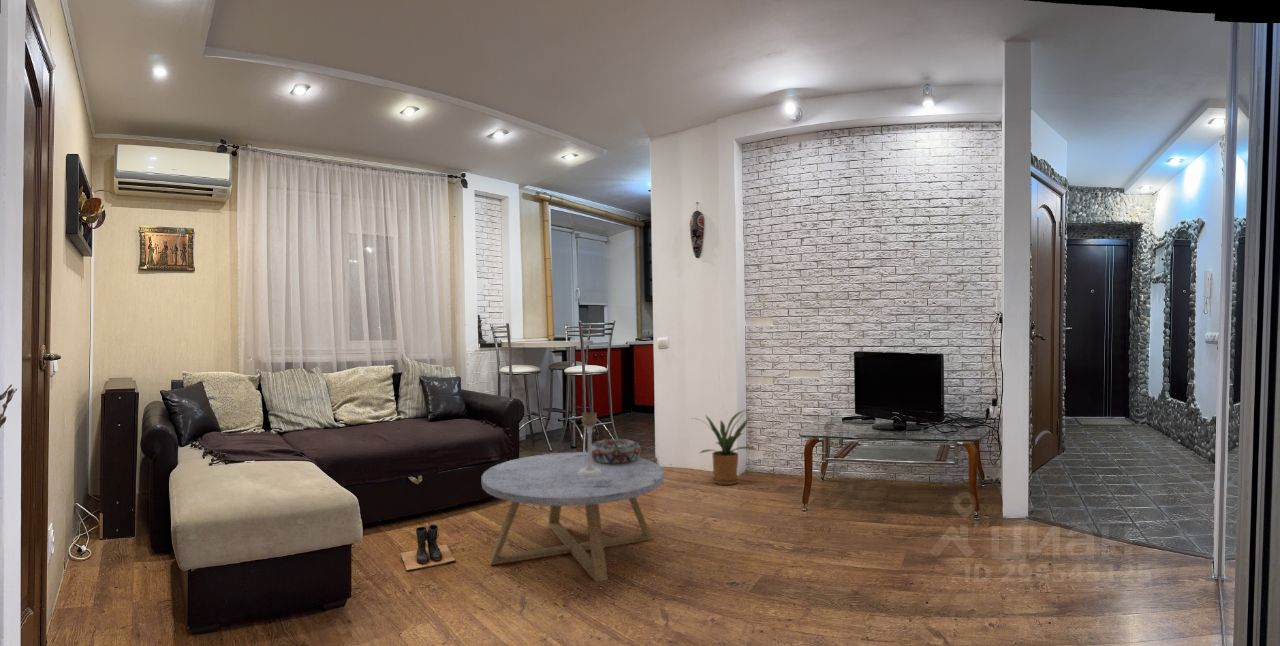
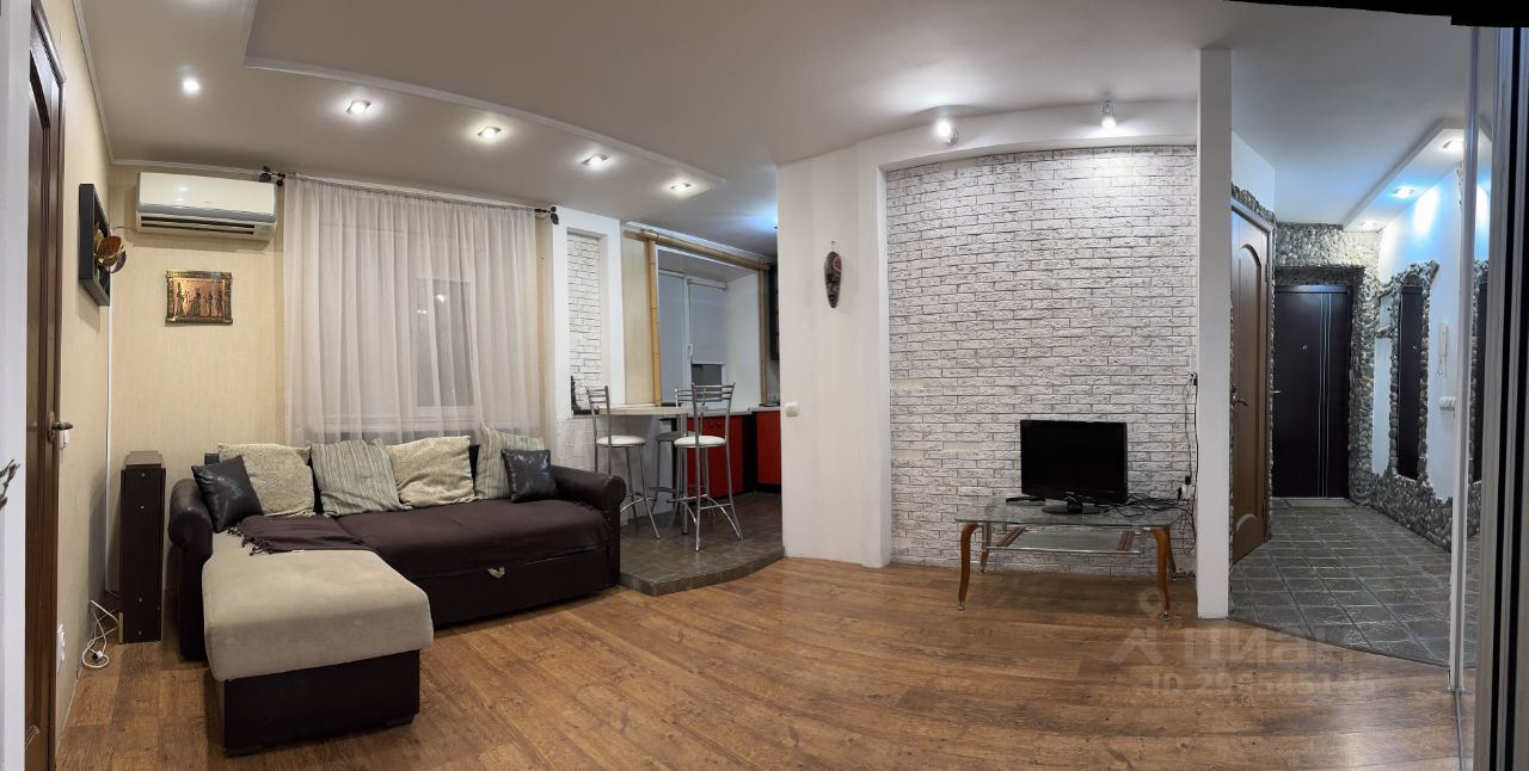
- decorative bowl [591,438,642,463]
- boots [399,524,456,572]
- coffee table [481,451,665,583]
- house plant [692,408,759,486]
- candle holder [577,411,602,477]
